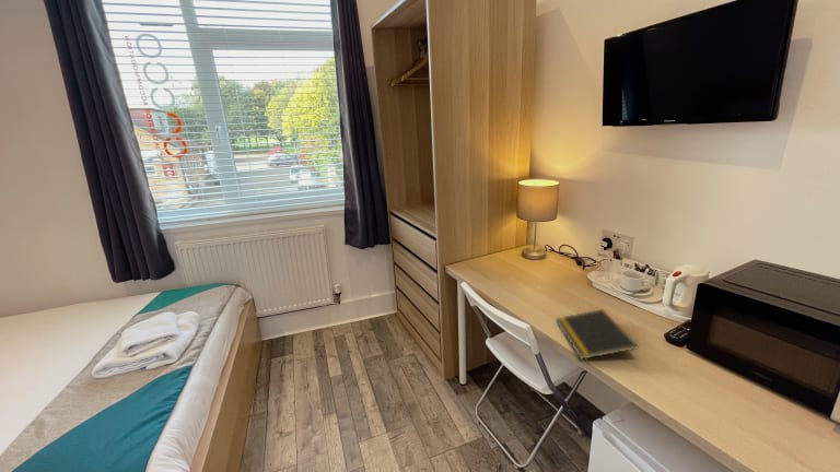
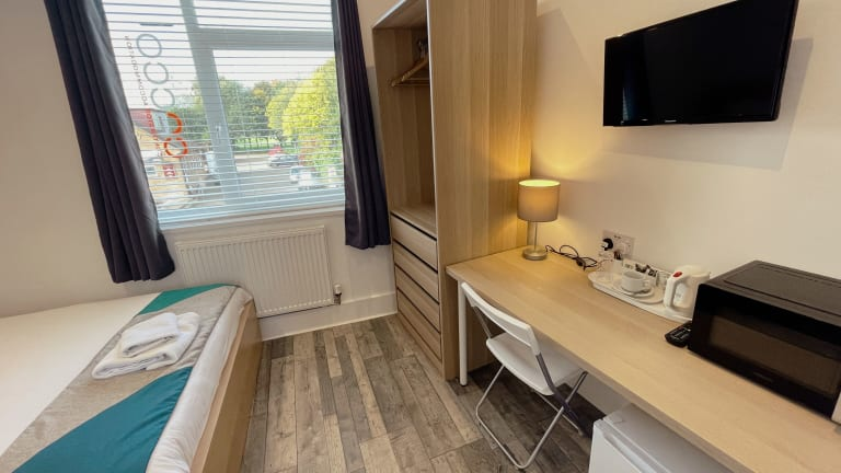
- notepad [555,308,640,361]
